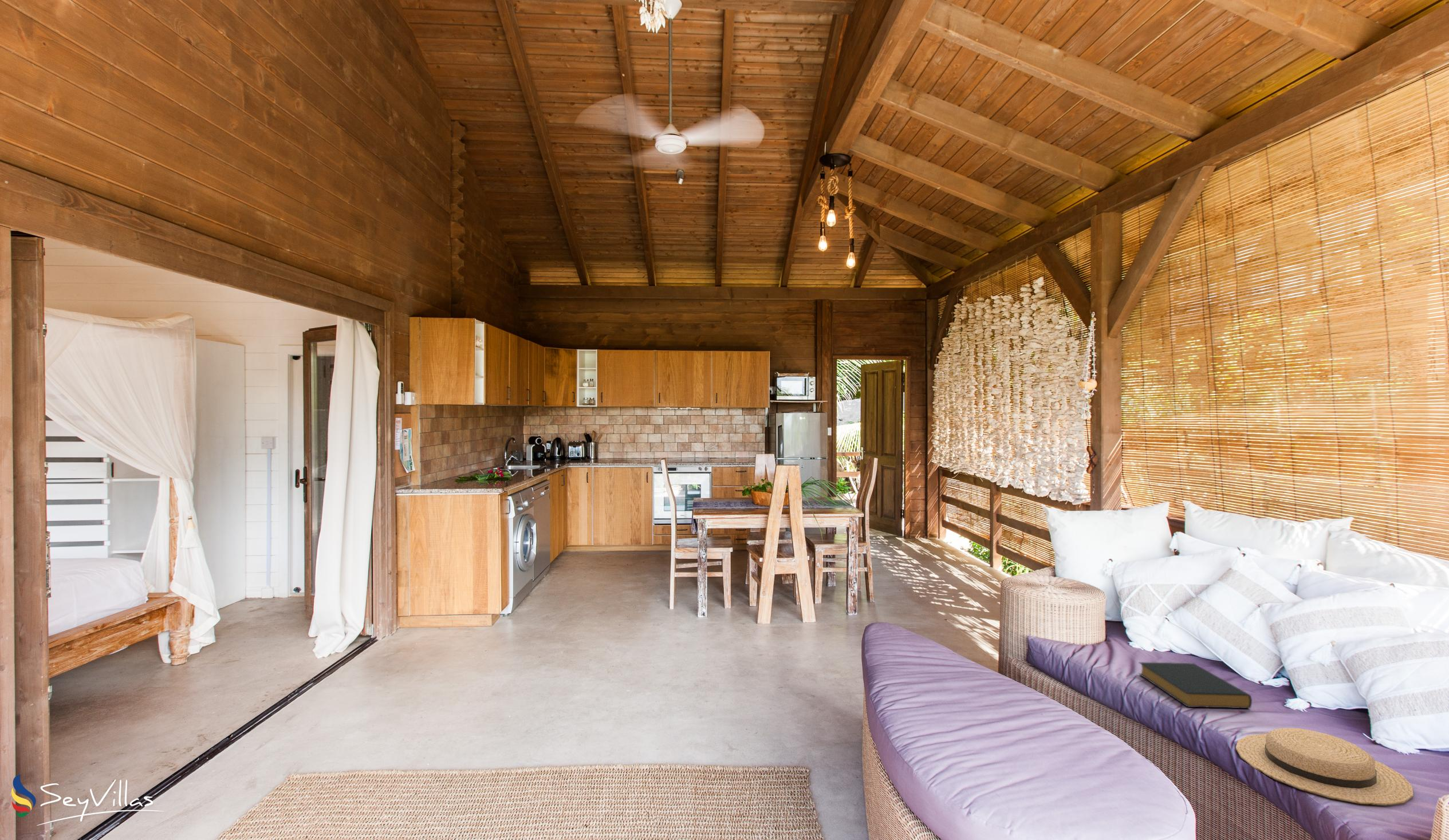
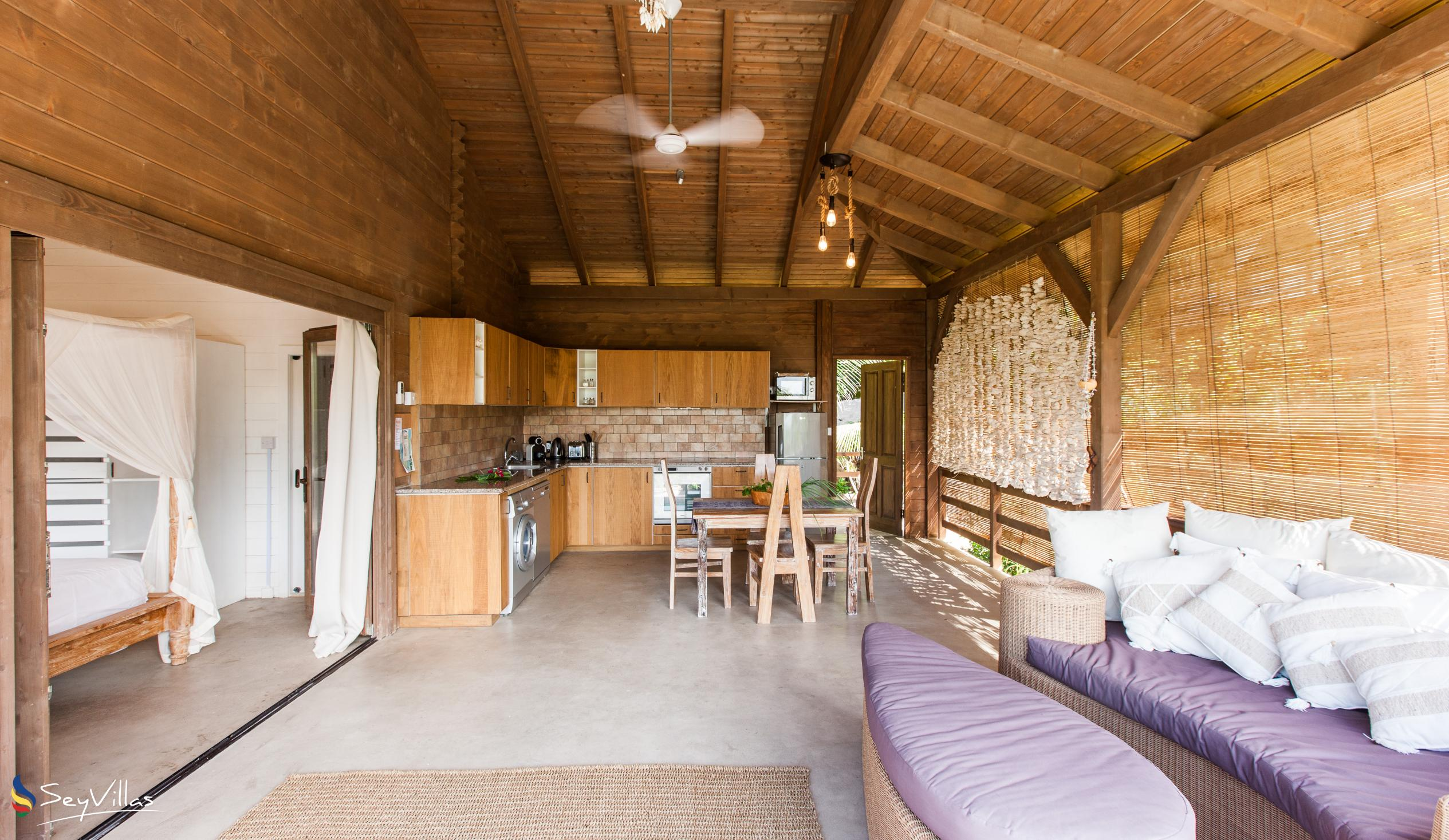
- hardback book [1138,662,1253,709]
- sunhat [1235,727,1413,806]
